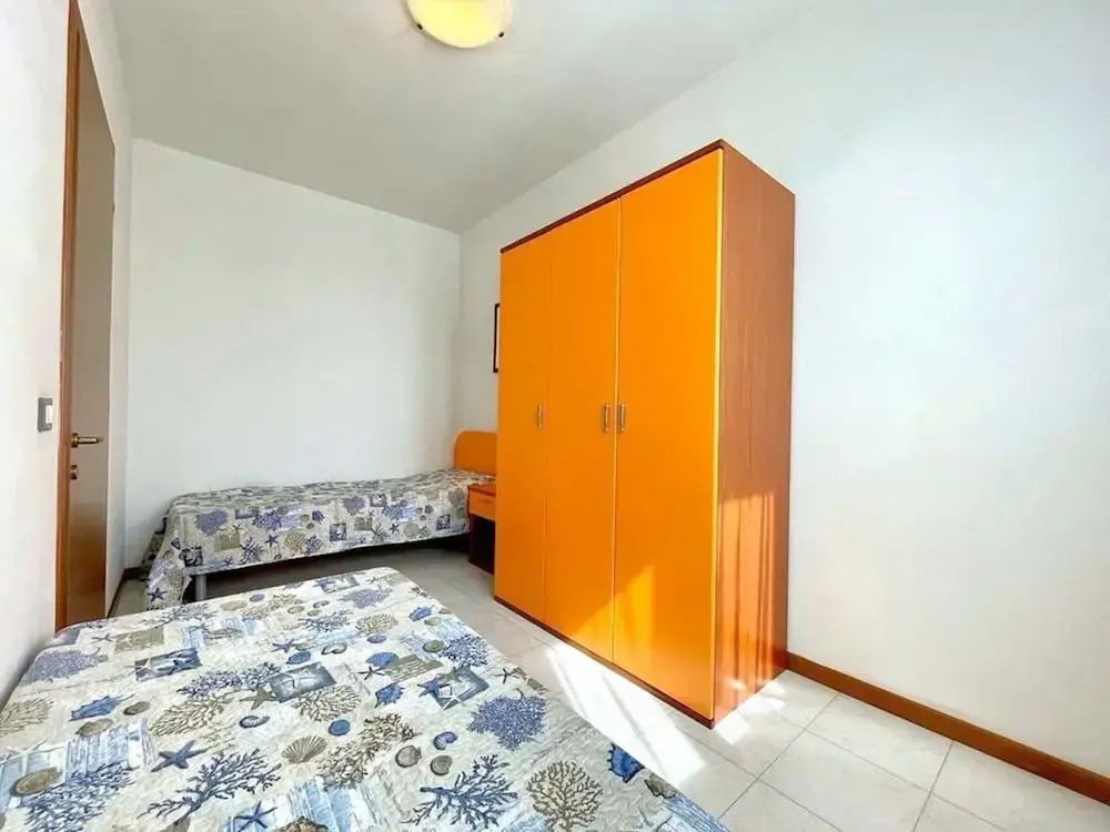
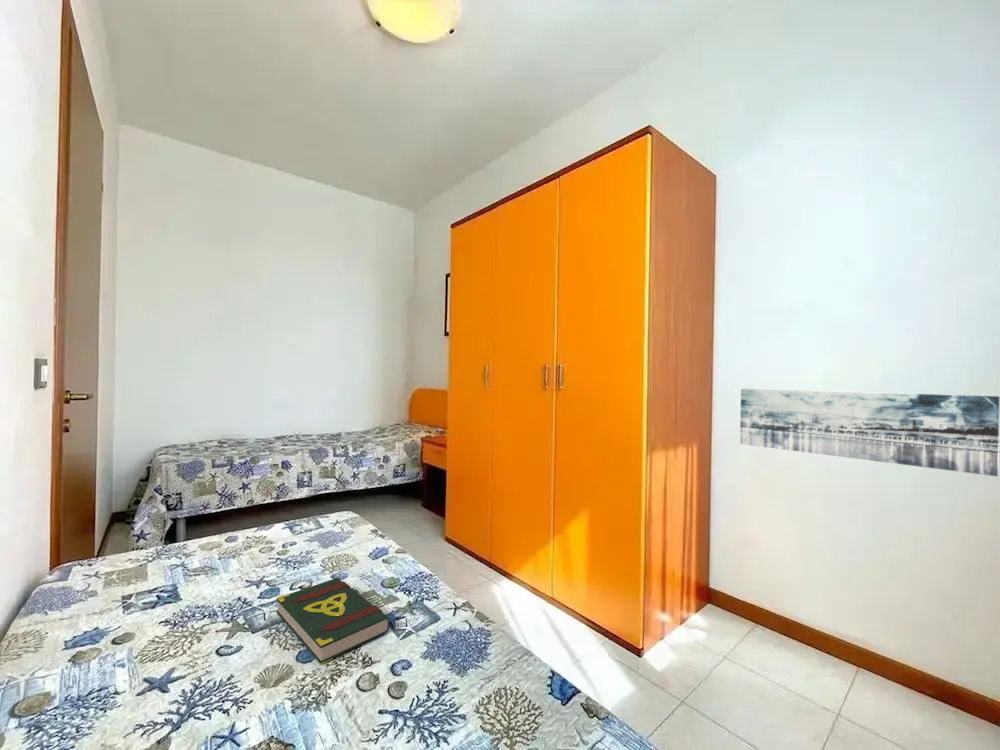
+ wall art [739,388,1000,477]
+ book [275,577,390,665]
